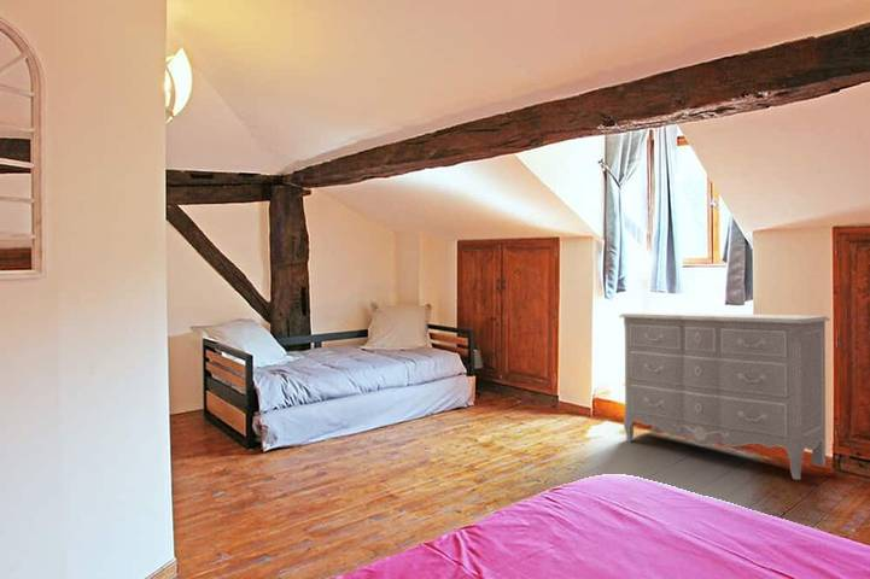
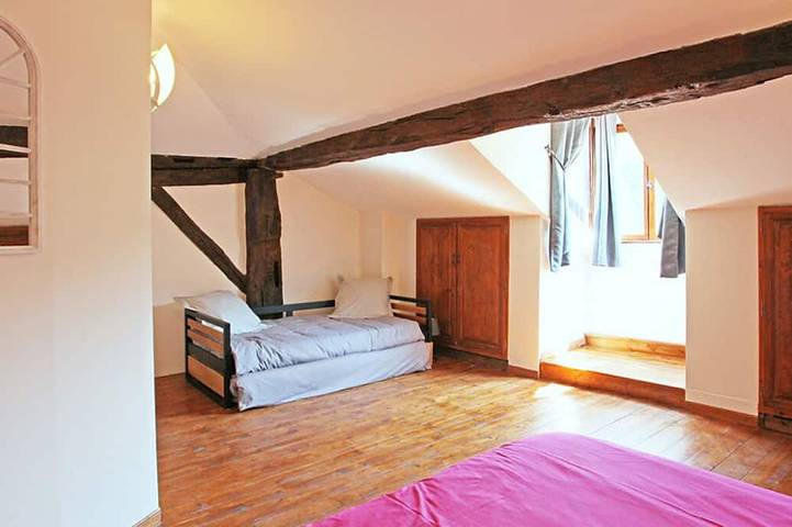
- dresser [618,310,831,481]
